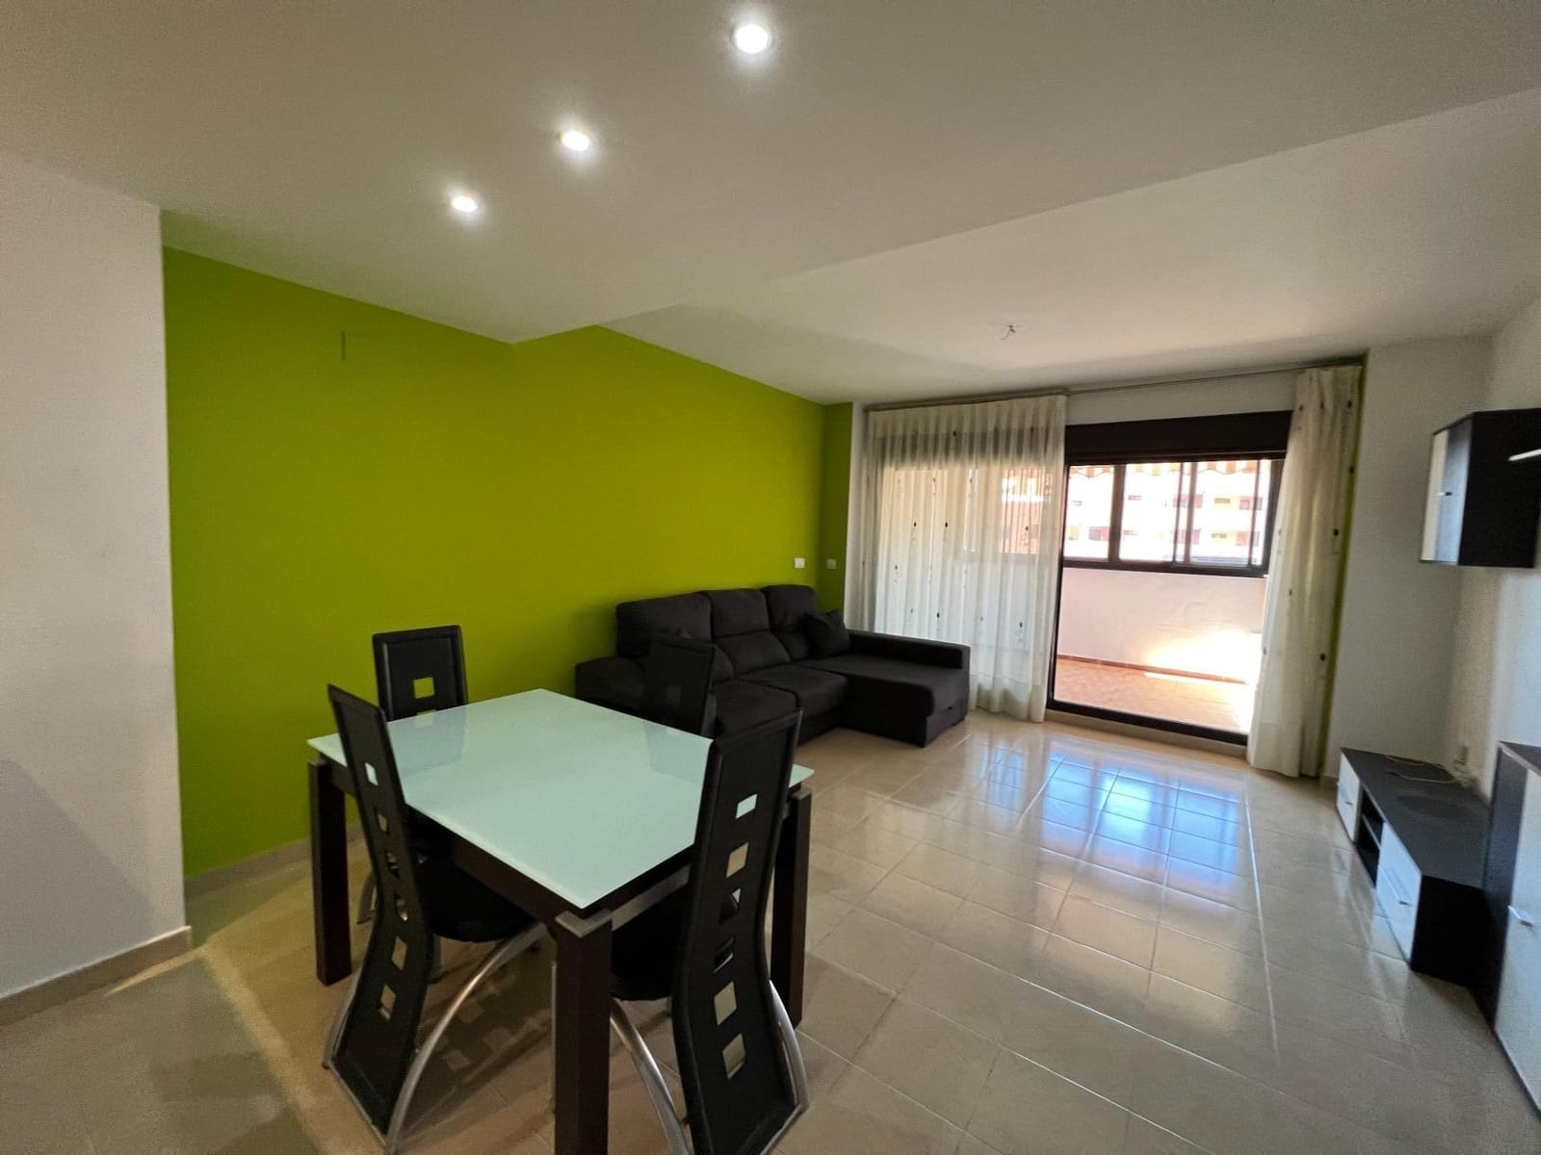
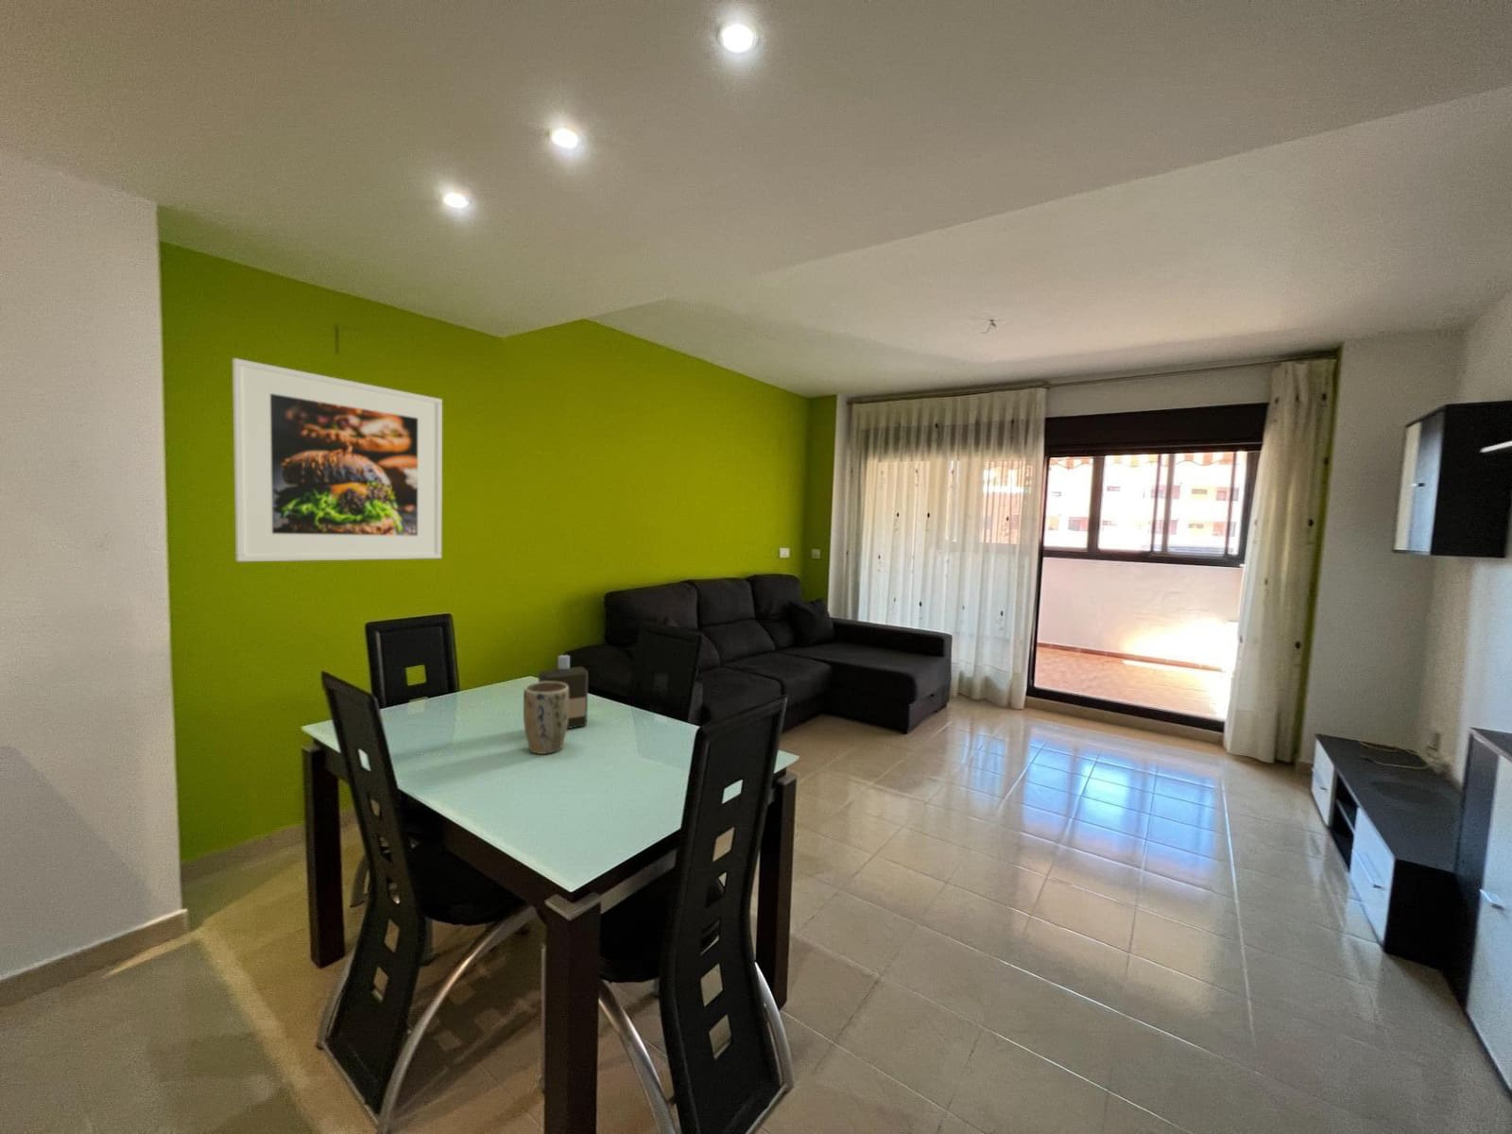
+ plant pot [523,681,569,755]
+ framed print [231,357,443,562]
+ bottle [538,654,589,729]
